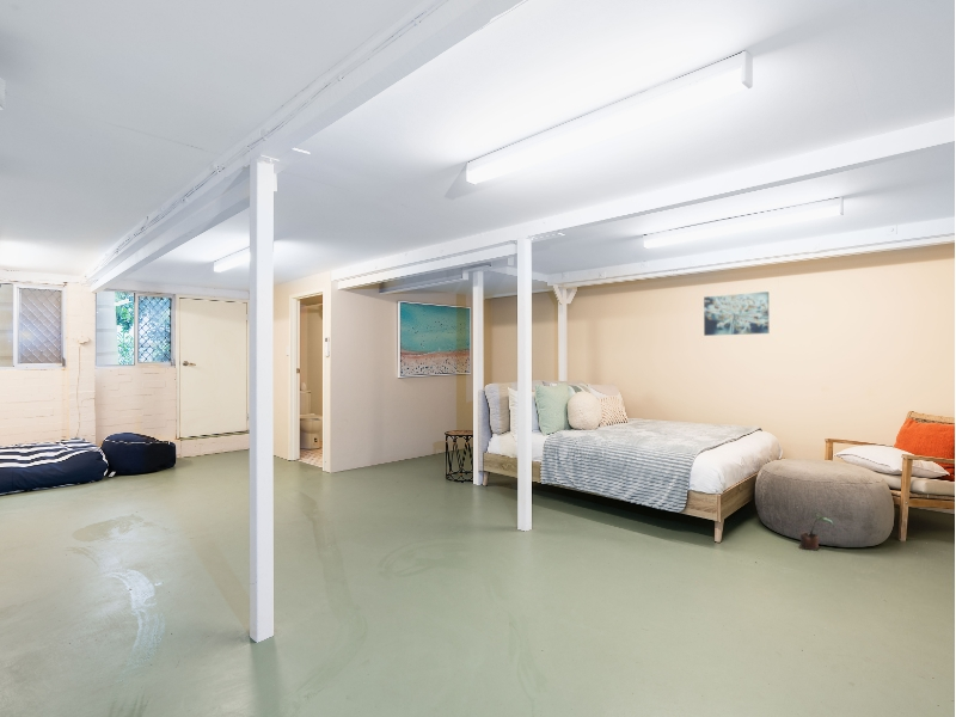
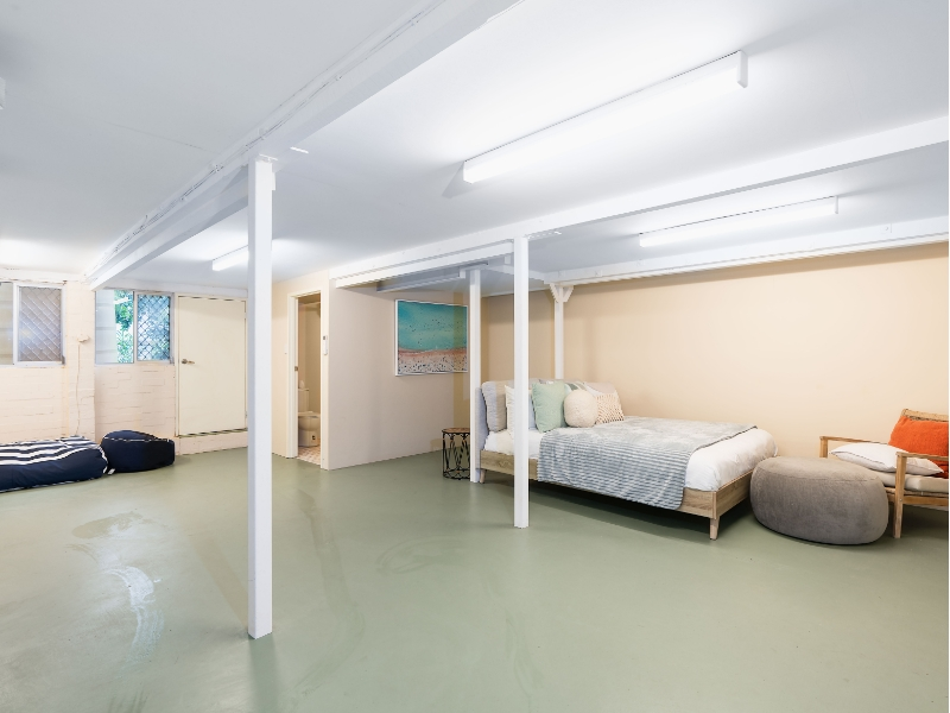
- potted plant [797,511,835,551]
- wall art [703,290,770,337]
